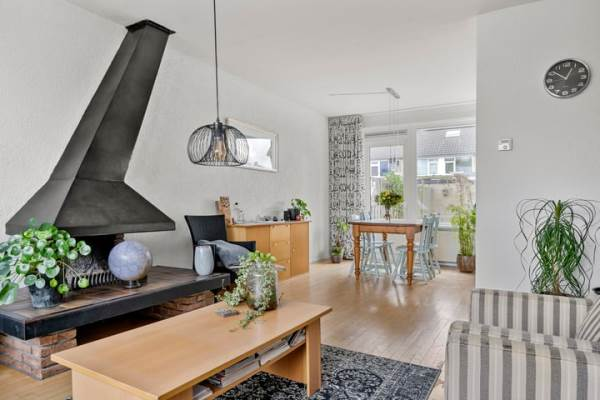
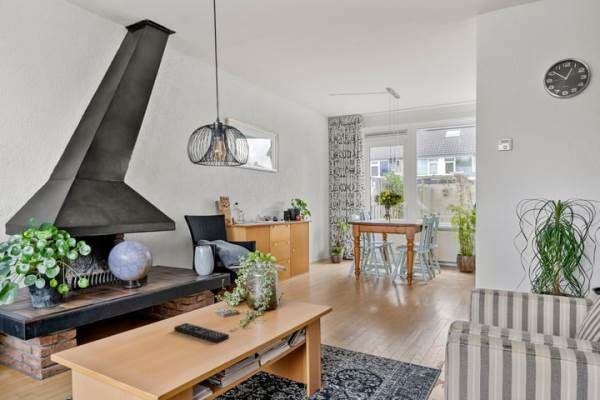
+ remote control [173,322,230,344]
